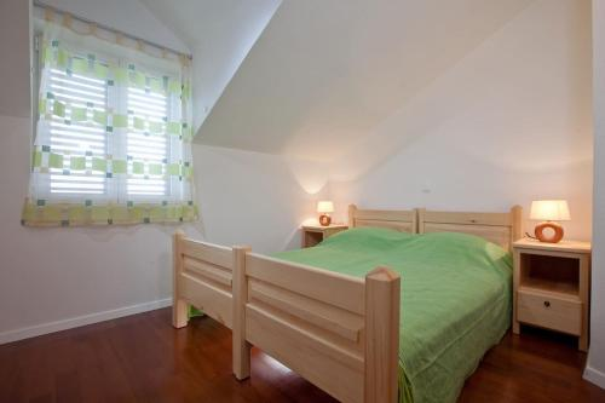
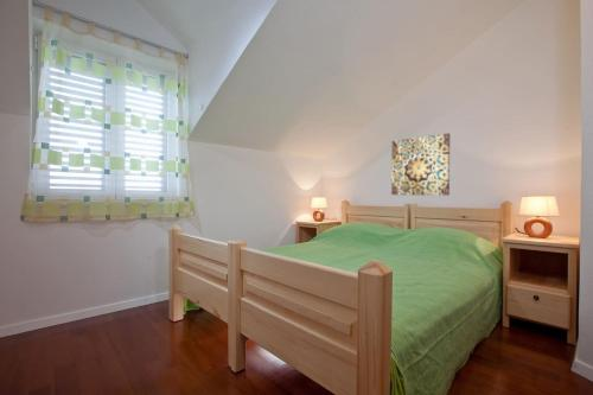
+ wall art [390,132,451,197]
